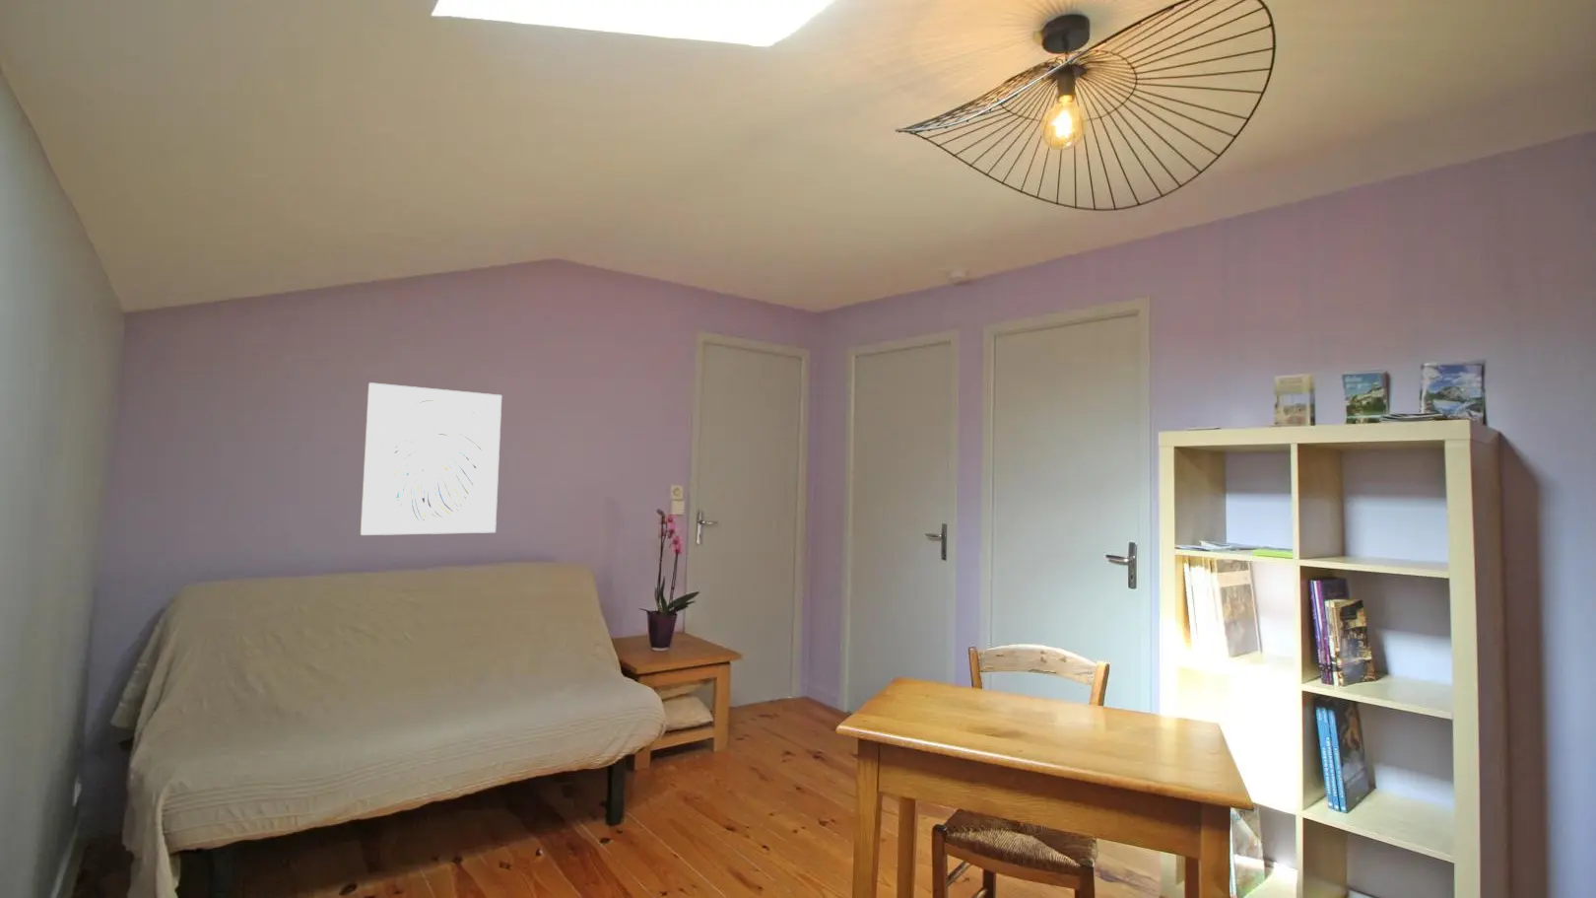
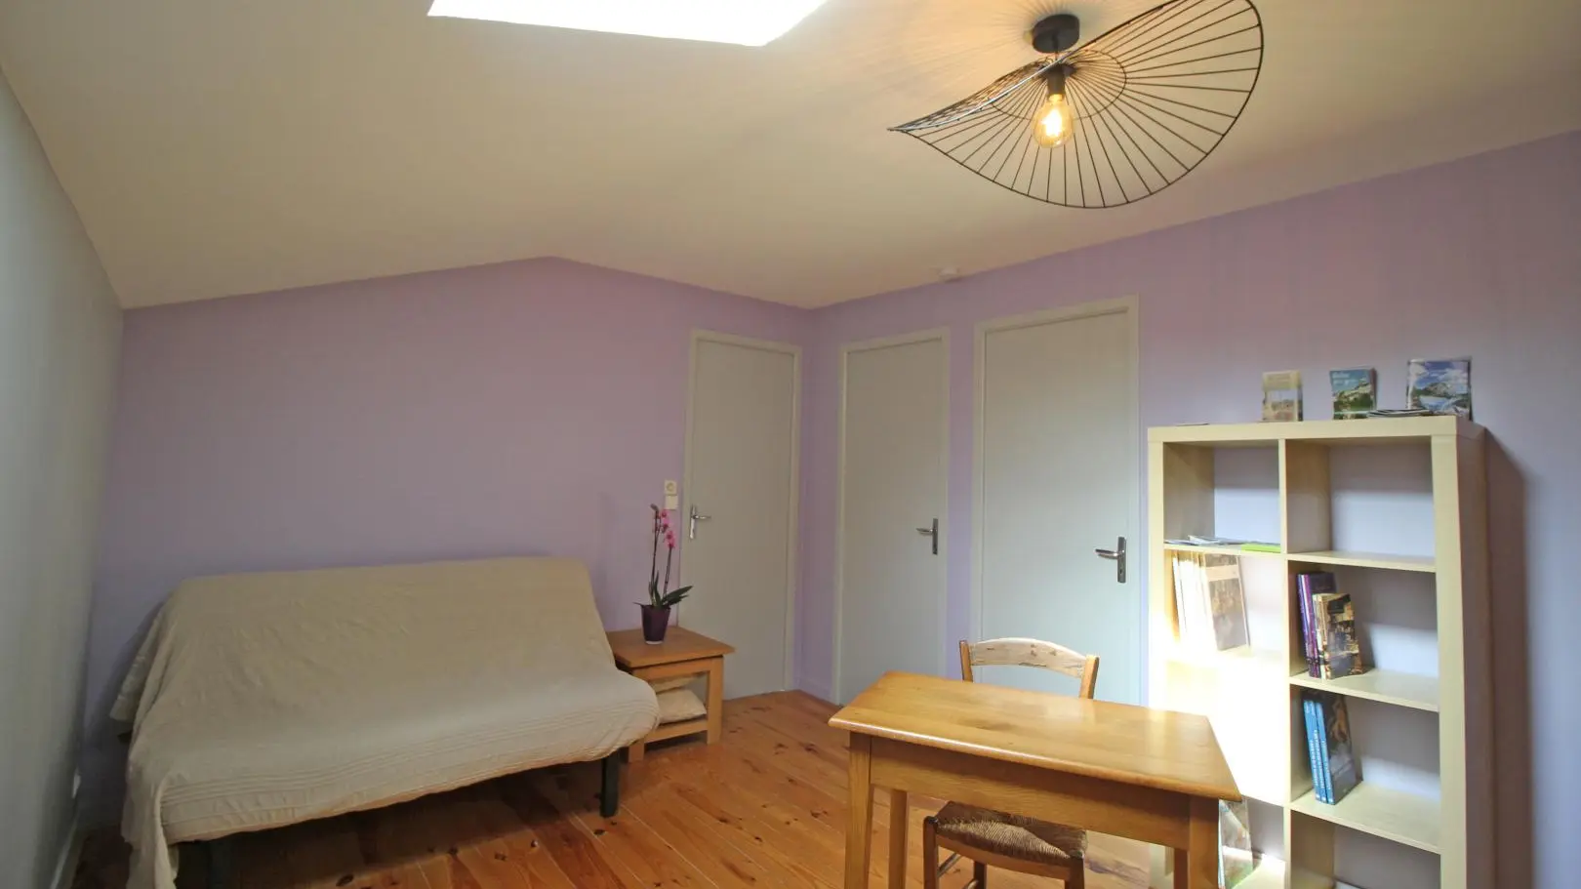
- wall art [360,382,502,536]
